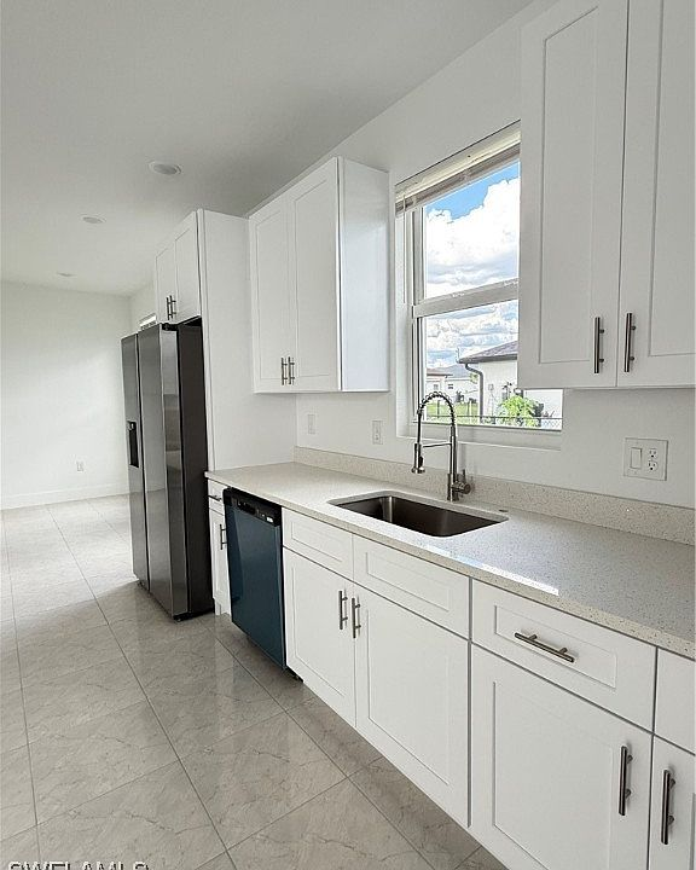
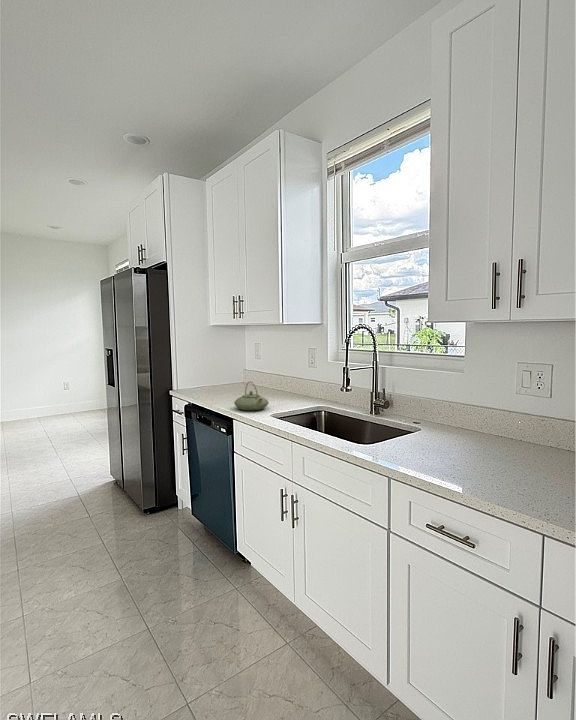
+ teapot [233,381,270,411]
